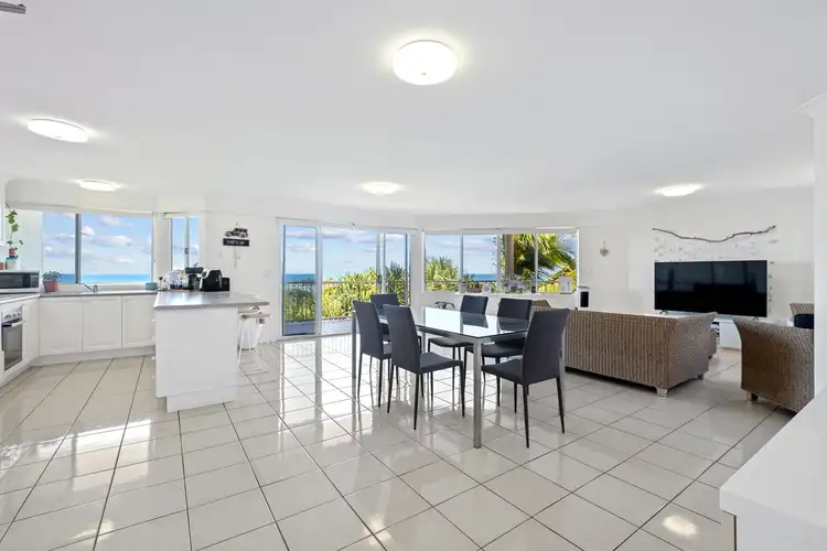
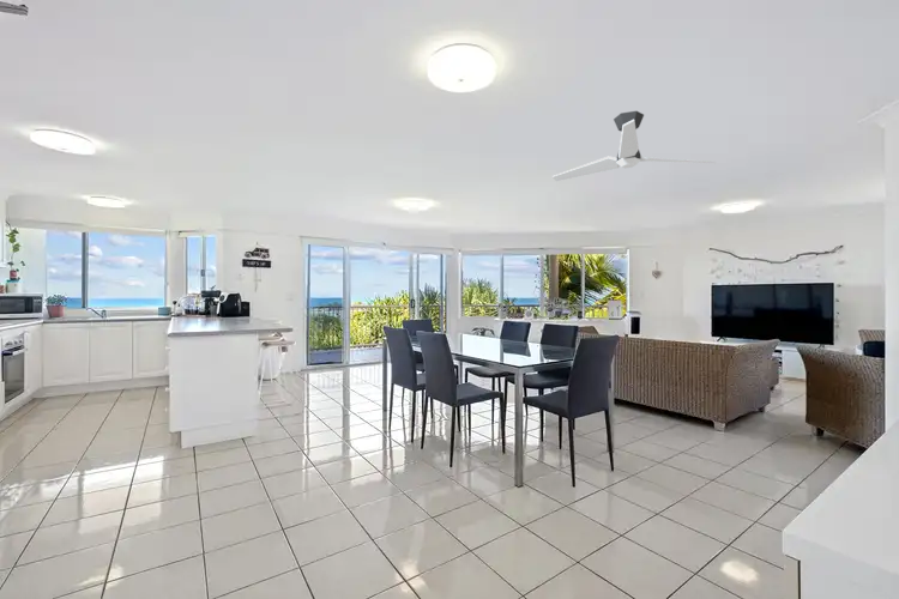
+ ceiling fan [551,110,717,182]
